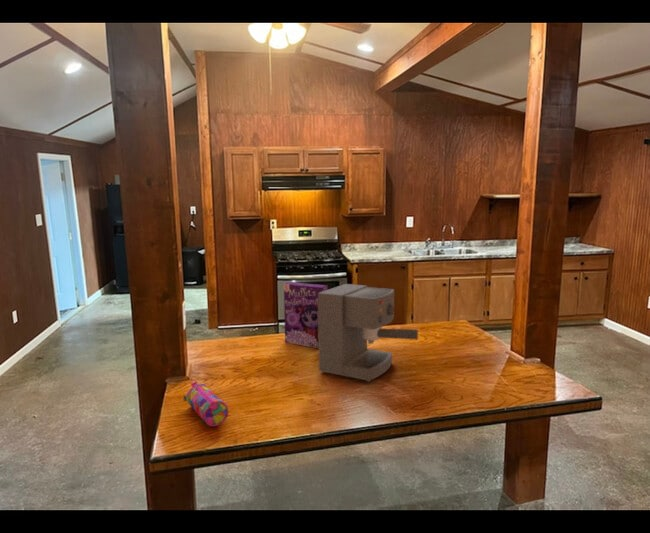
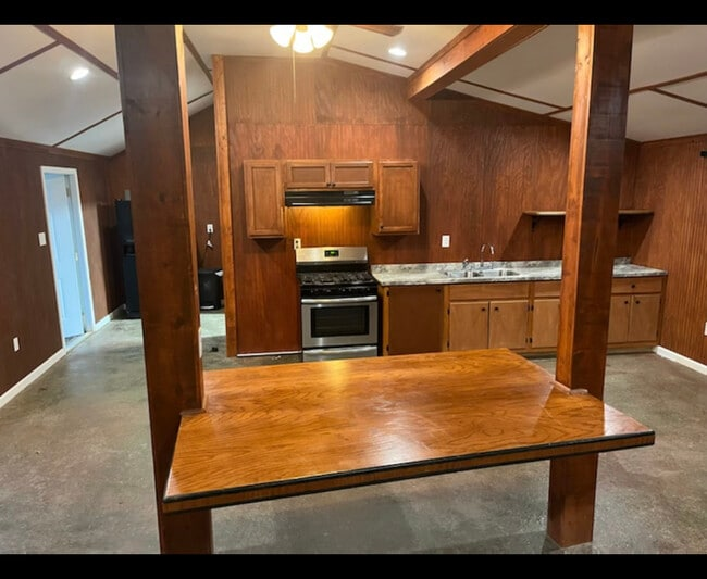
- pencil case [183,381,229,427]
- coffee maker [318,283,419,383]
- cereal box [283,281,329,349]
